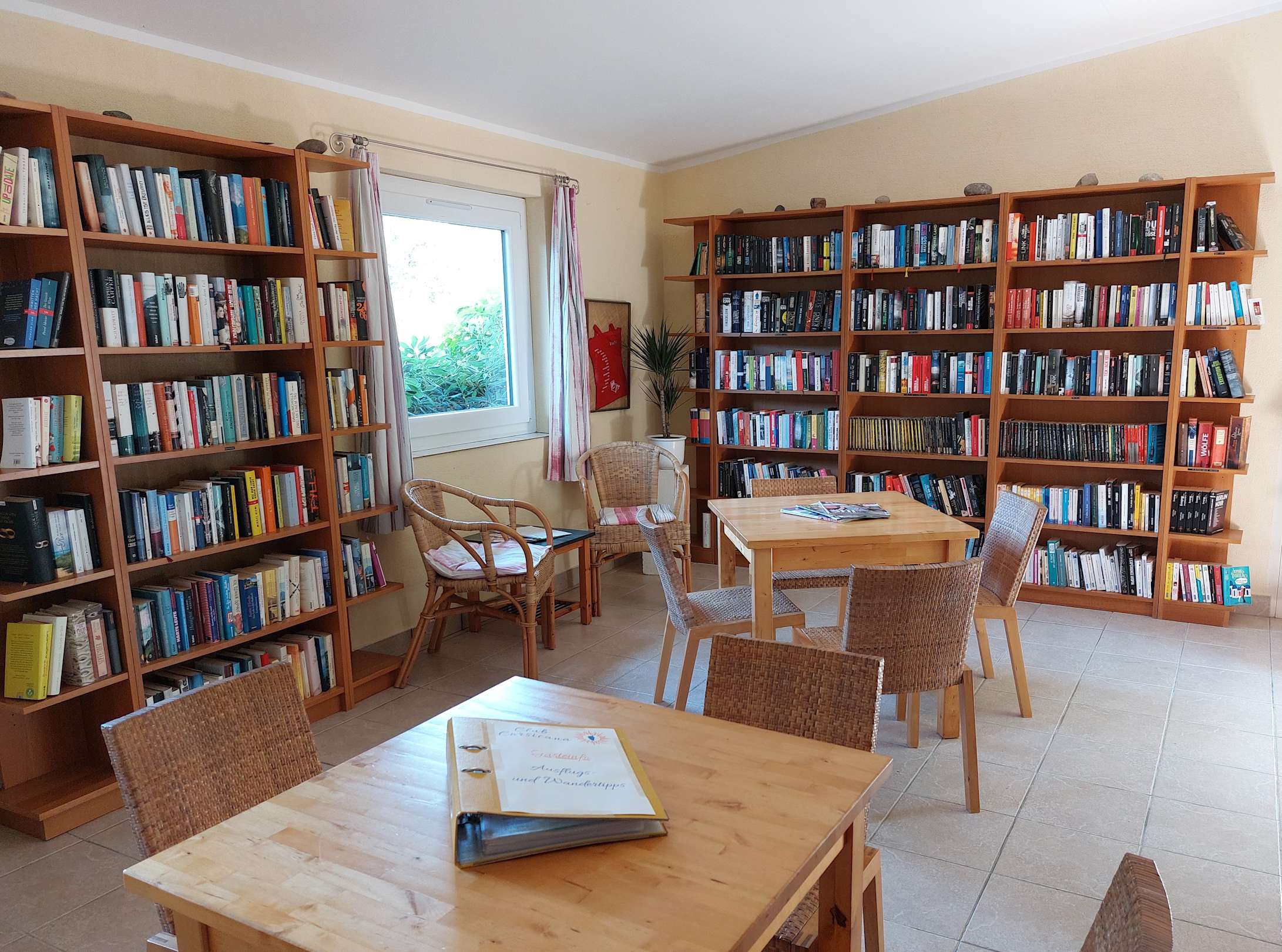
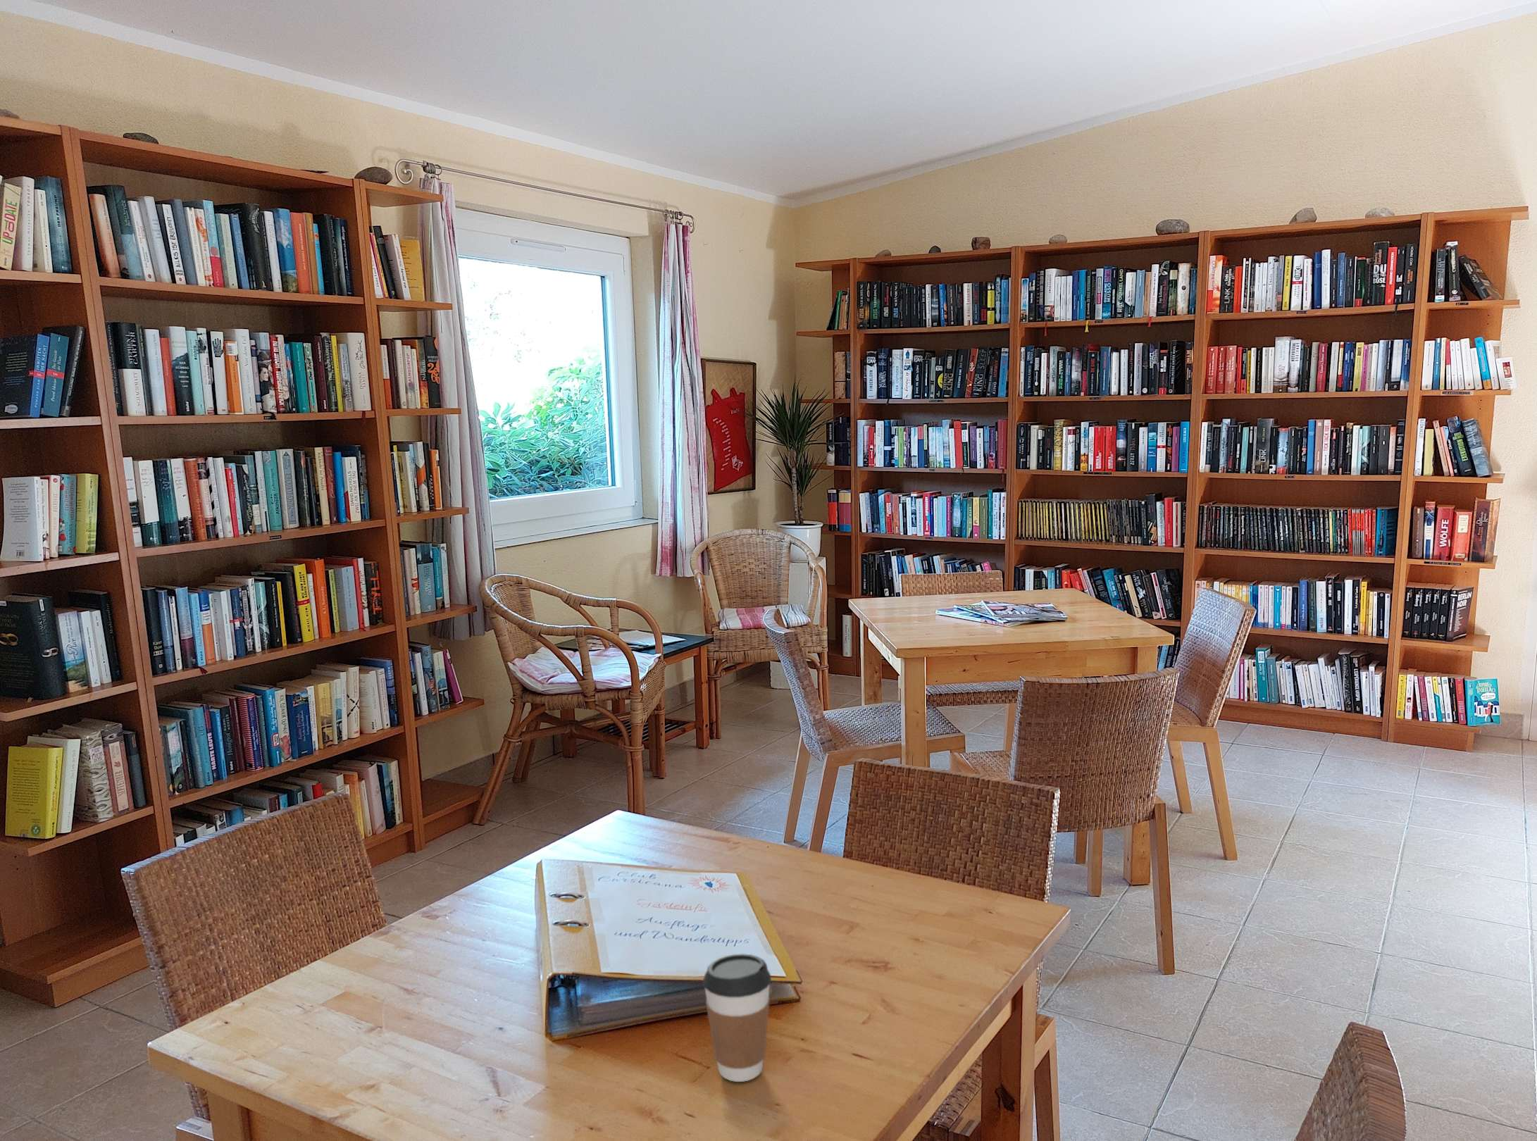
+ coffee cup [703,953,772,1082]
